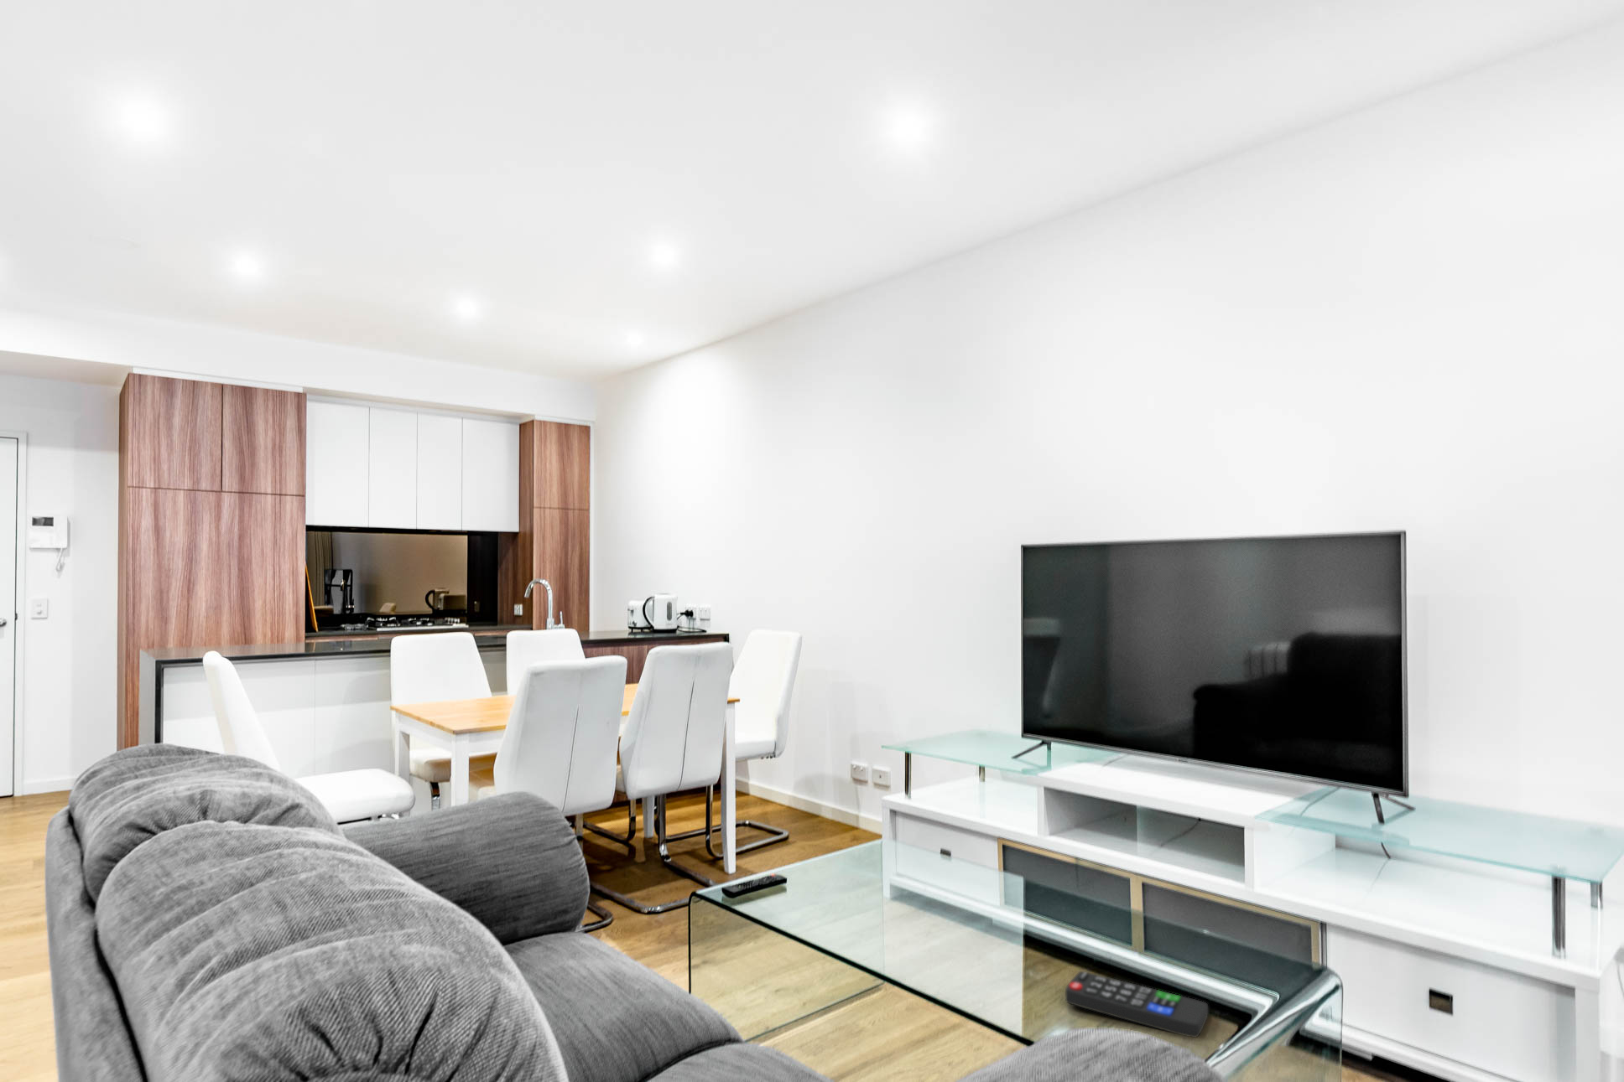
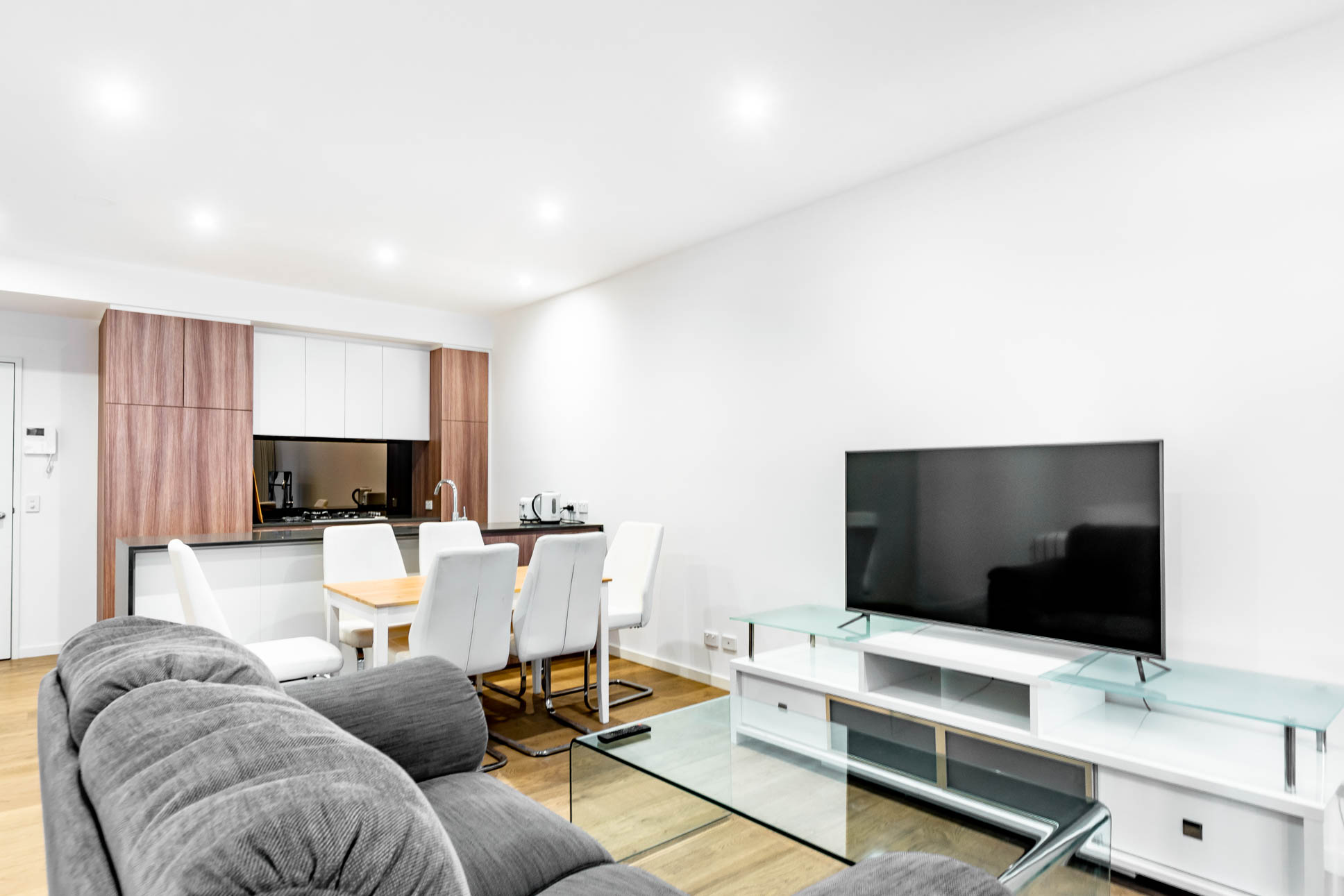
- remote control [1065,971,1208,1039]
